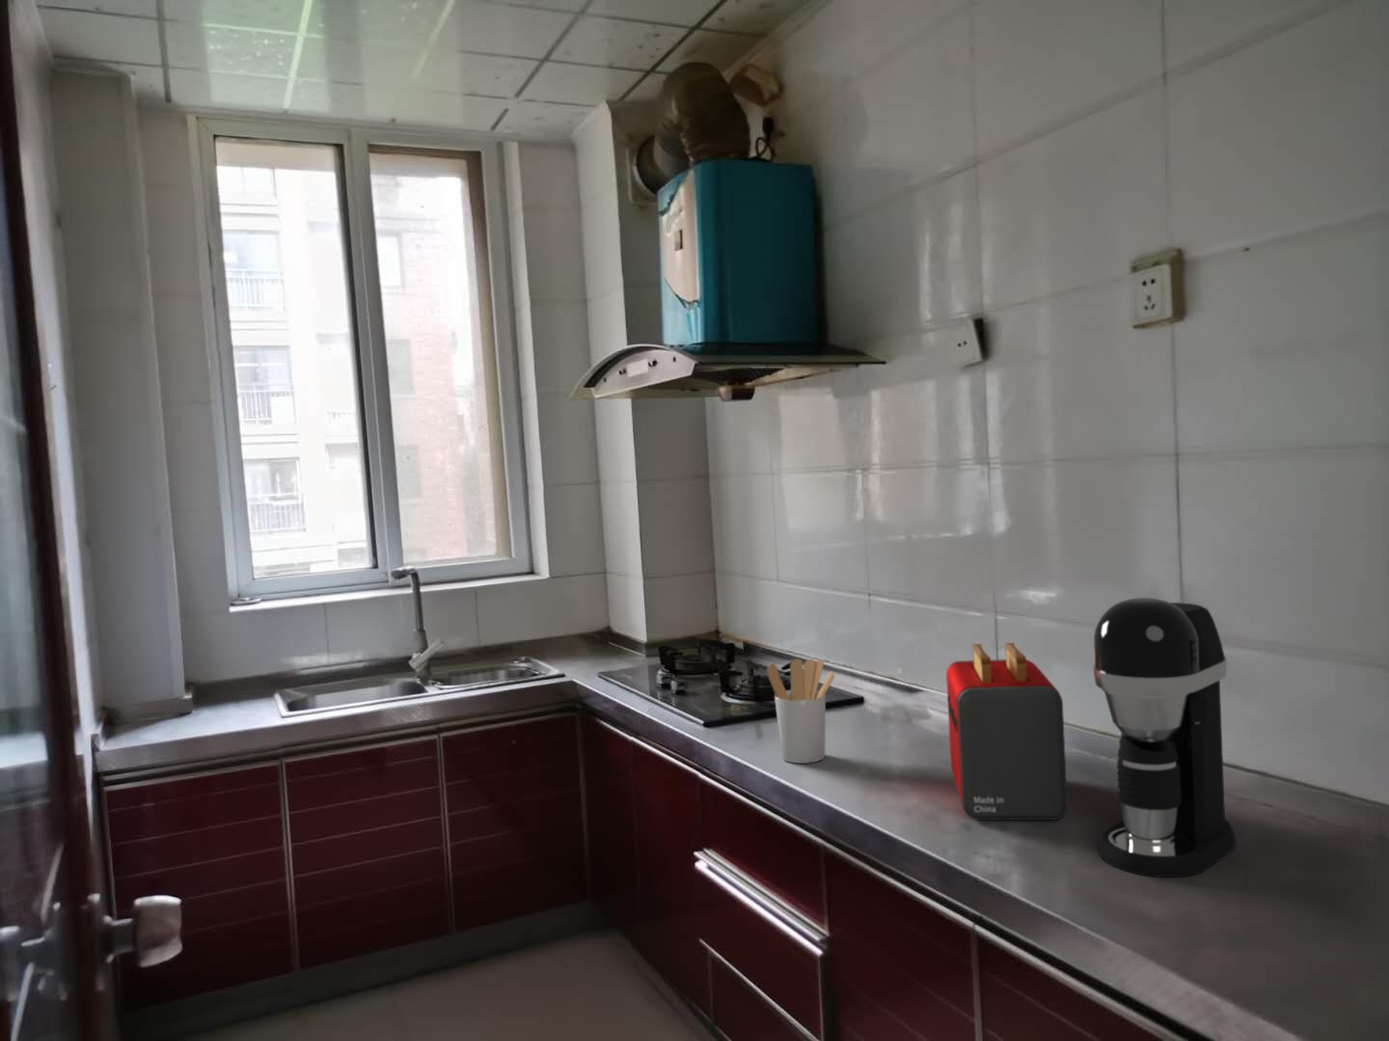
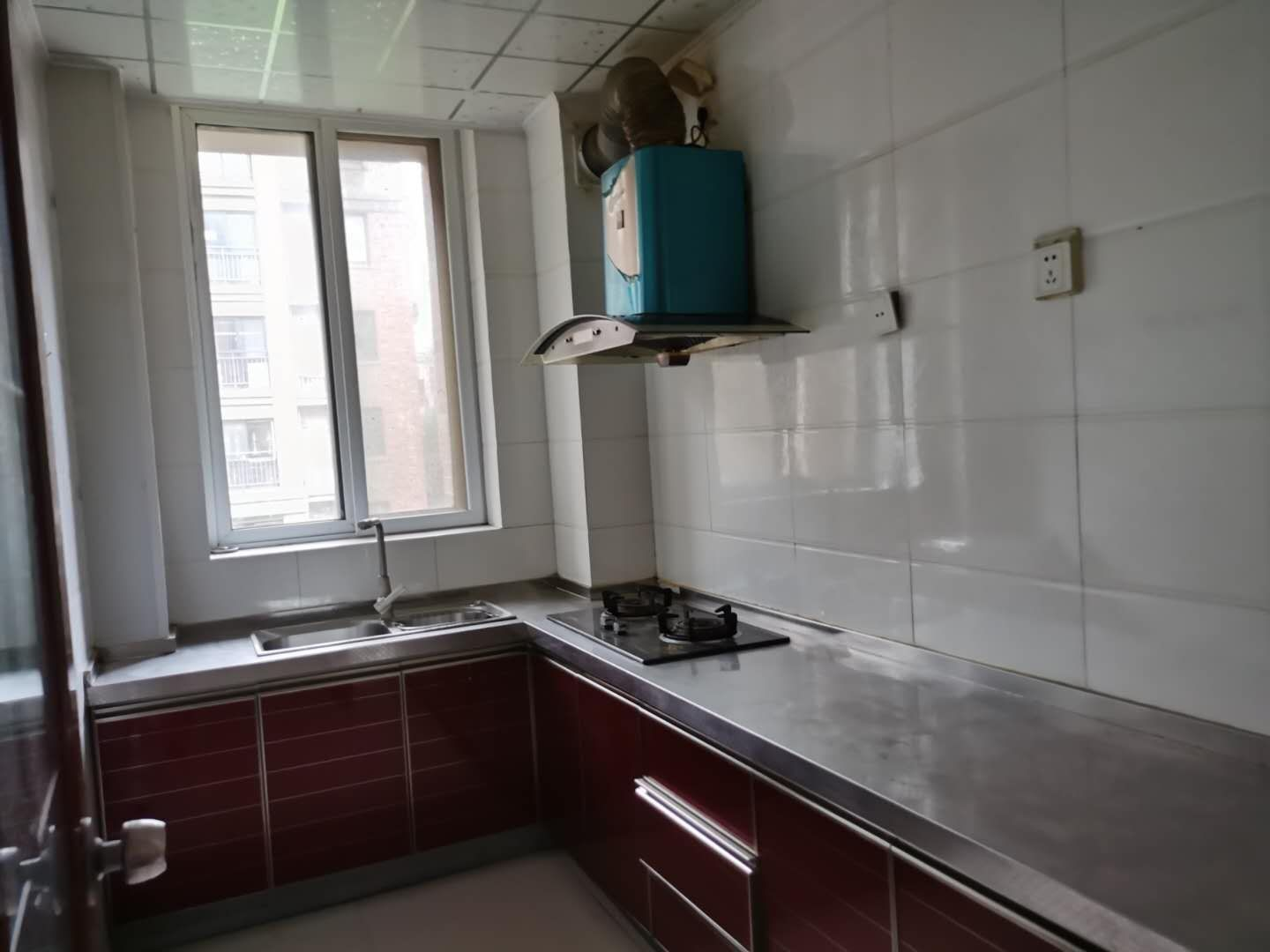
- toaster [945,642,1069,821]
- utensil holder [766,658,836,764]
- coffee maker [1093,597,1237,878]
